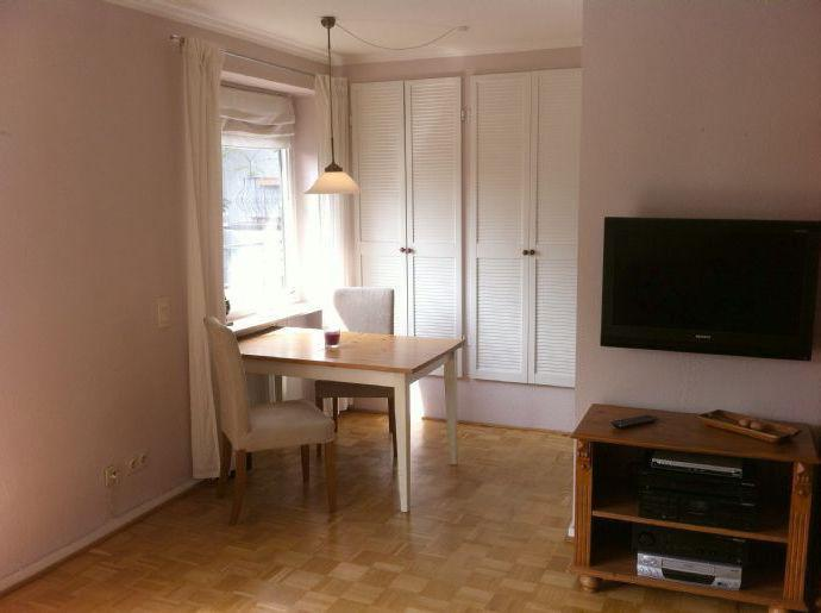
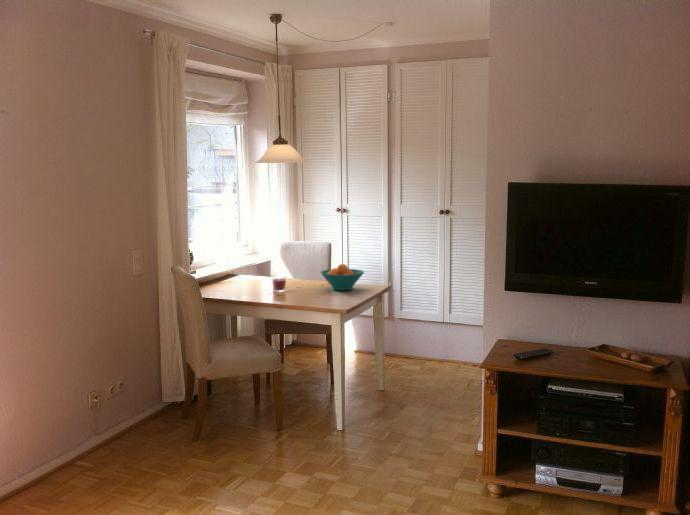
+ fruit bowl [319,263,365,291]
